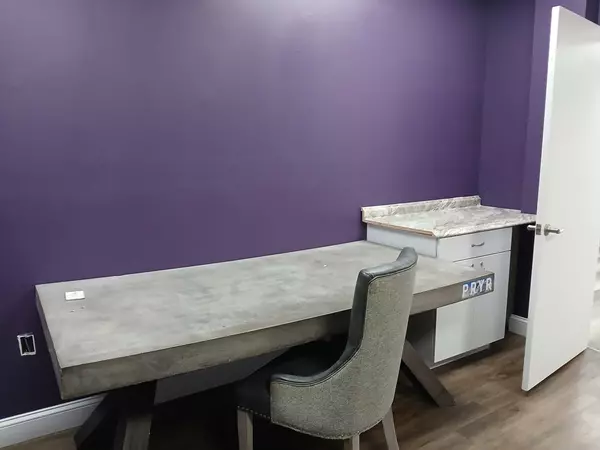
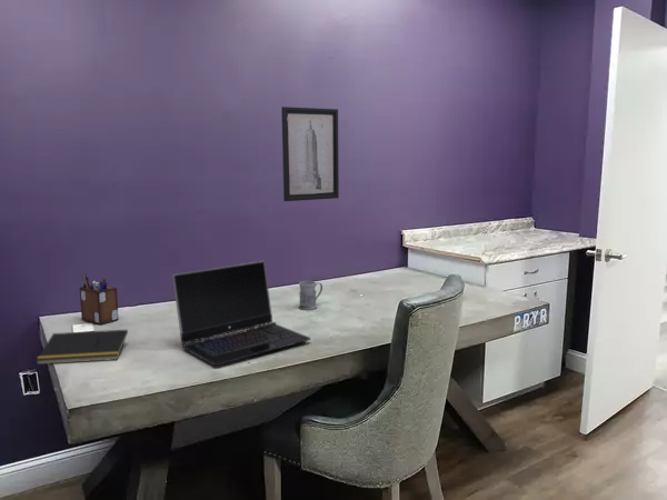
+ desk organizer [79,273,120,326]
+ wall art [280,106,340,202]
+ laptop computer [171,260,311,367]
+ notepad [34,329,129,366]
+ mug [298,280,323,311]
